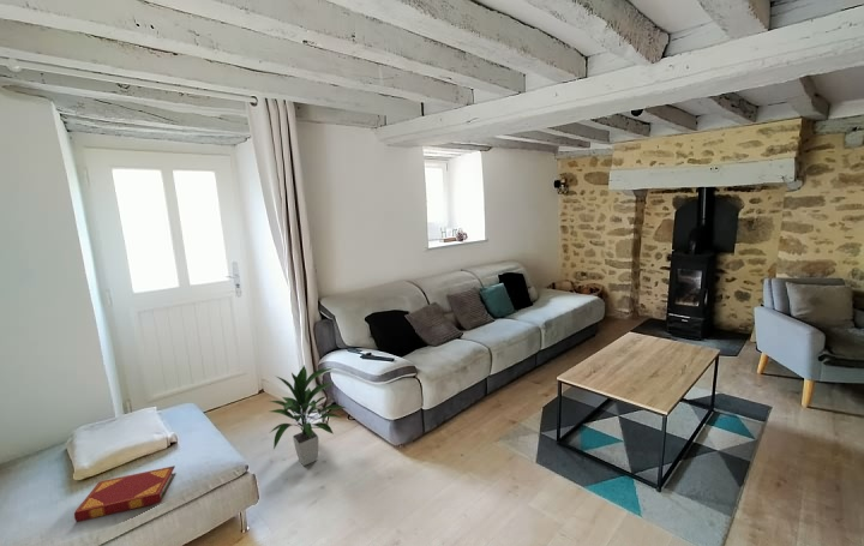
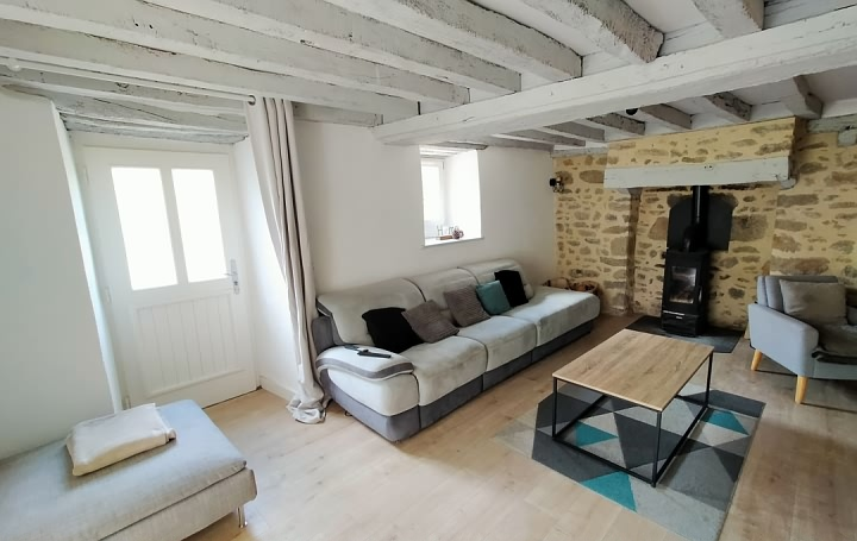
- hardback book [73,464,178,523]
- indoor plant [268,364,347,467]
